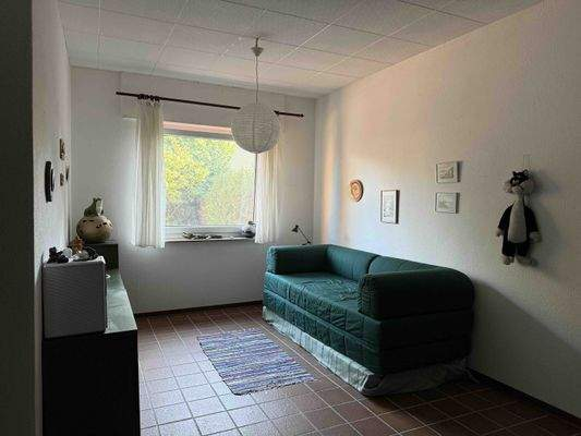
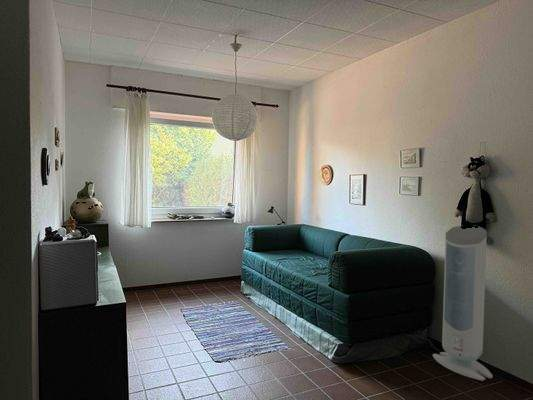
+ air purifier [432,225,494,382]
